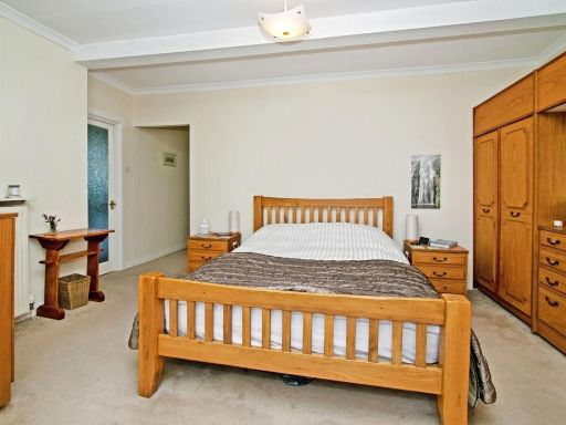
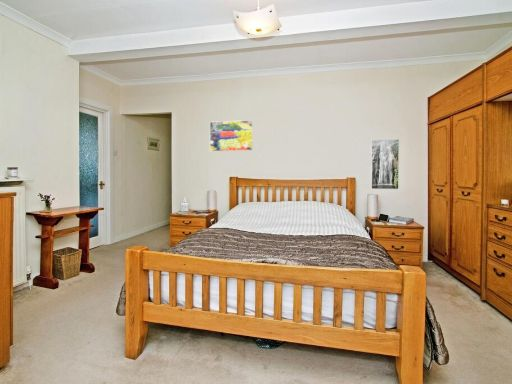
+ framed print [209,119,254,152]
